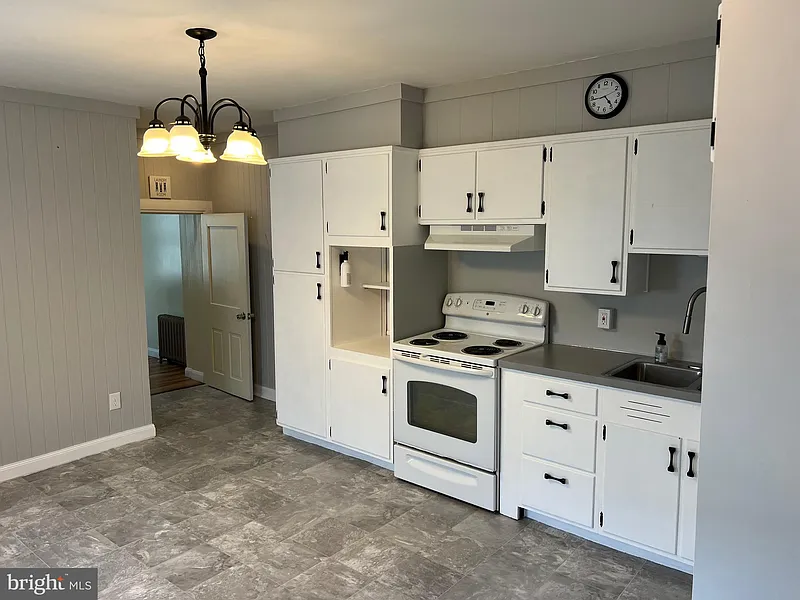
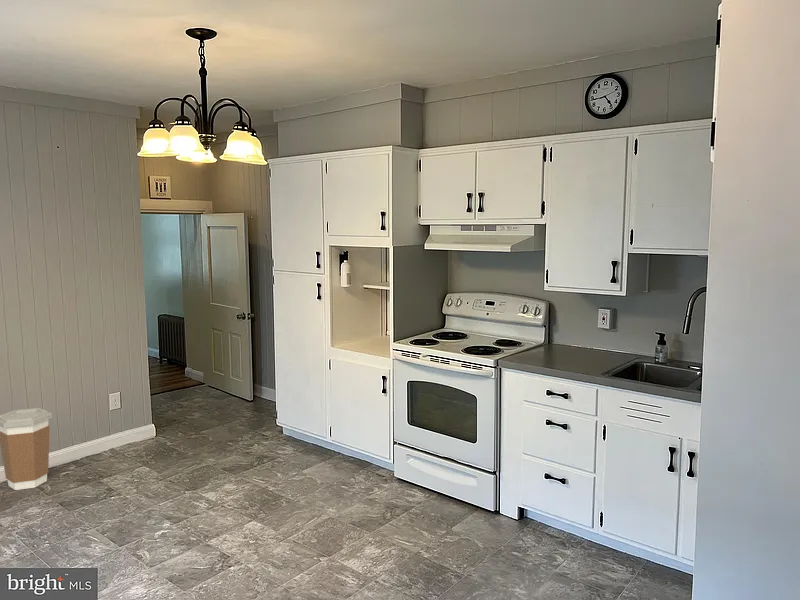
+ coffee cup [0,407,53,491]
